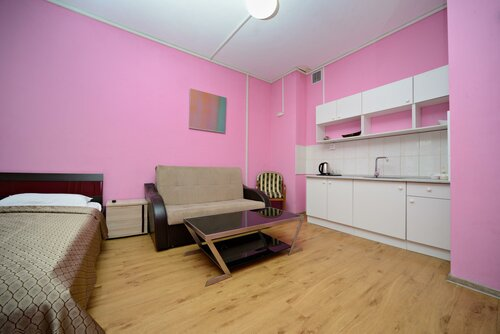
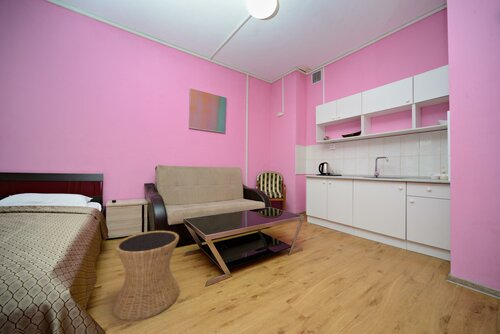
+ side table [112,230,180,322]
